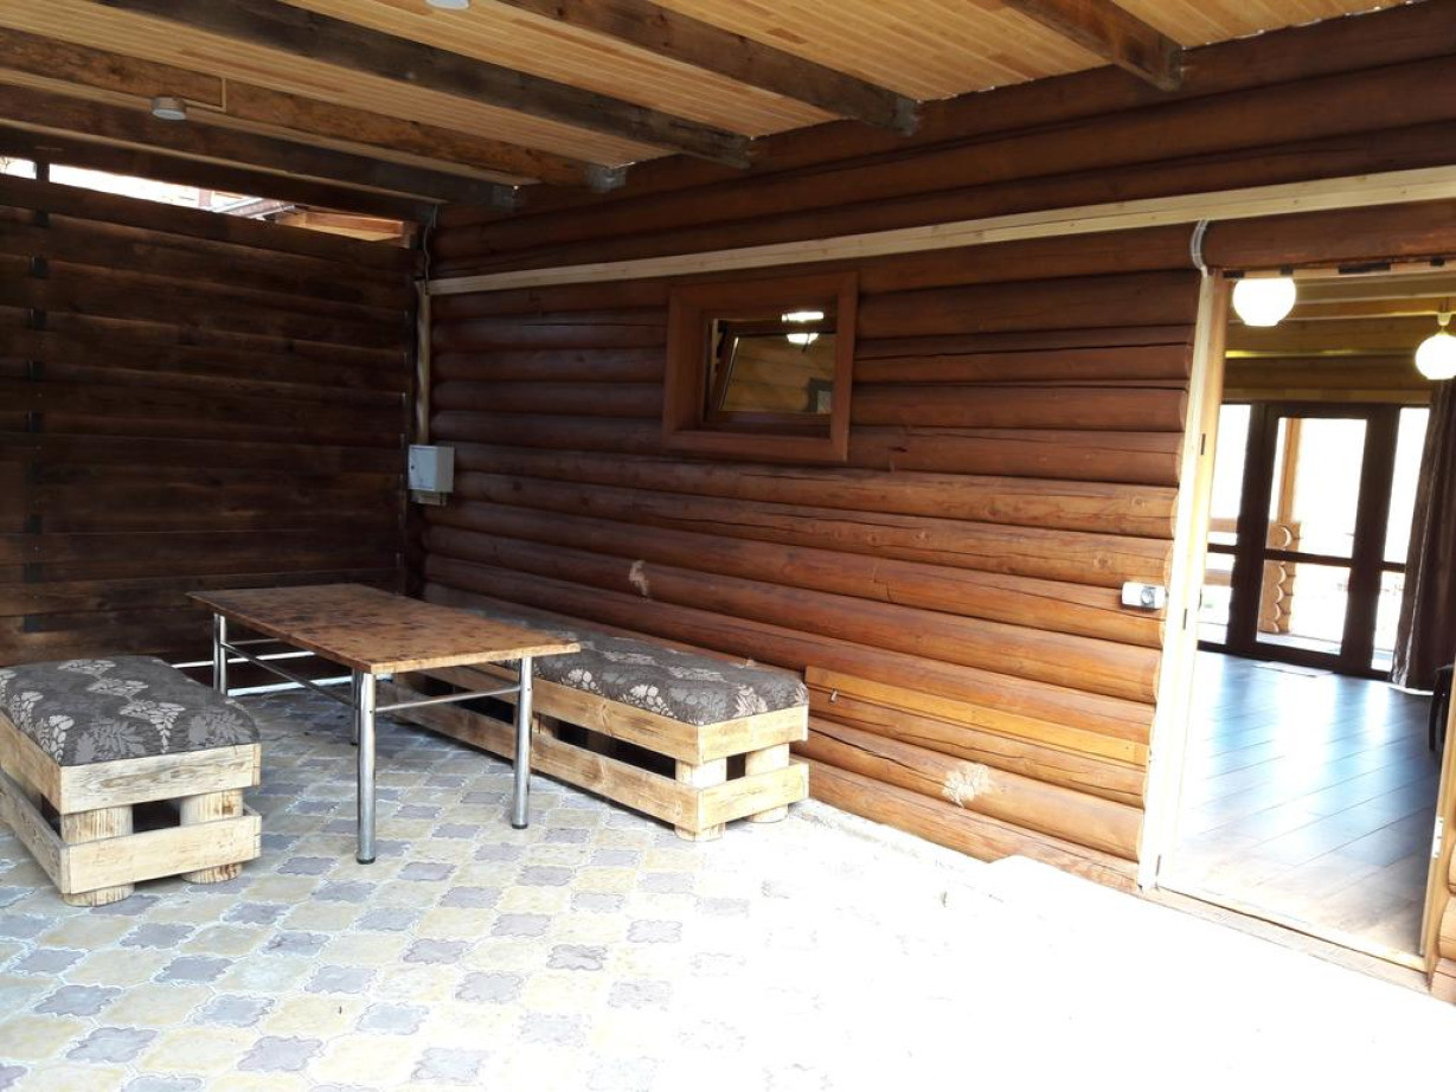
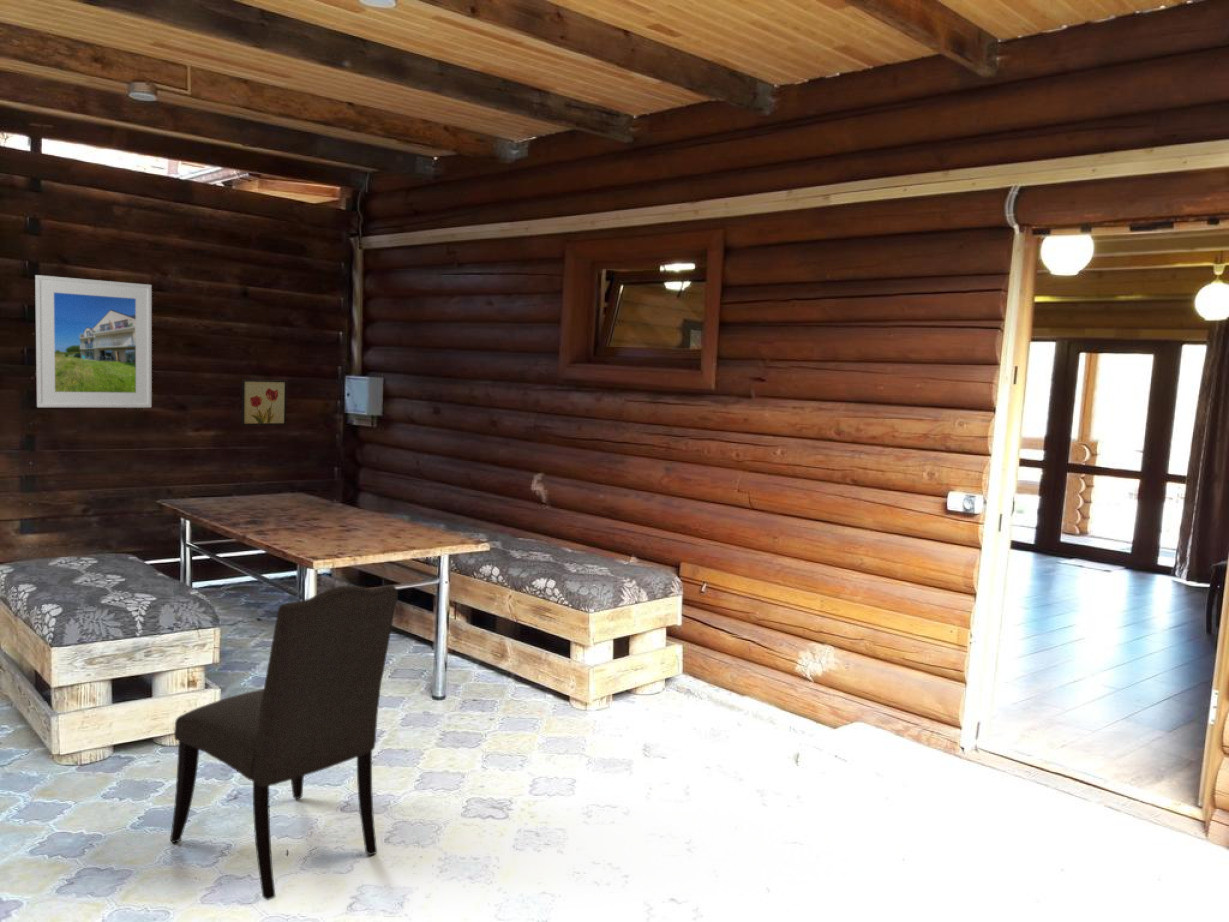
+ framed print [34,274,153,409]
+ wall art [241,379,287,426]
+ chair [169,584,399,901]
